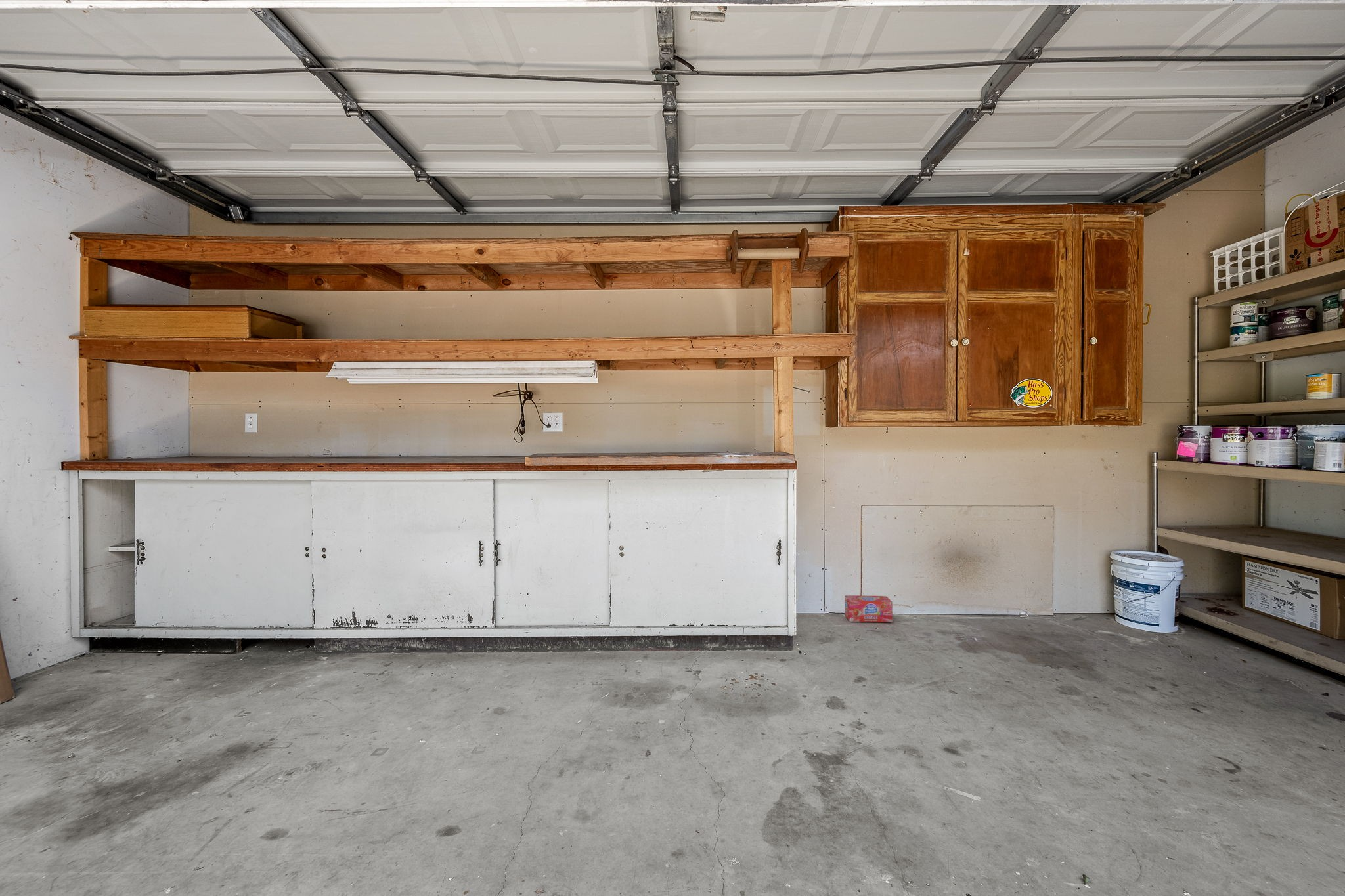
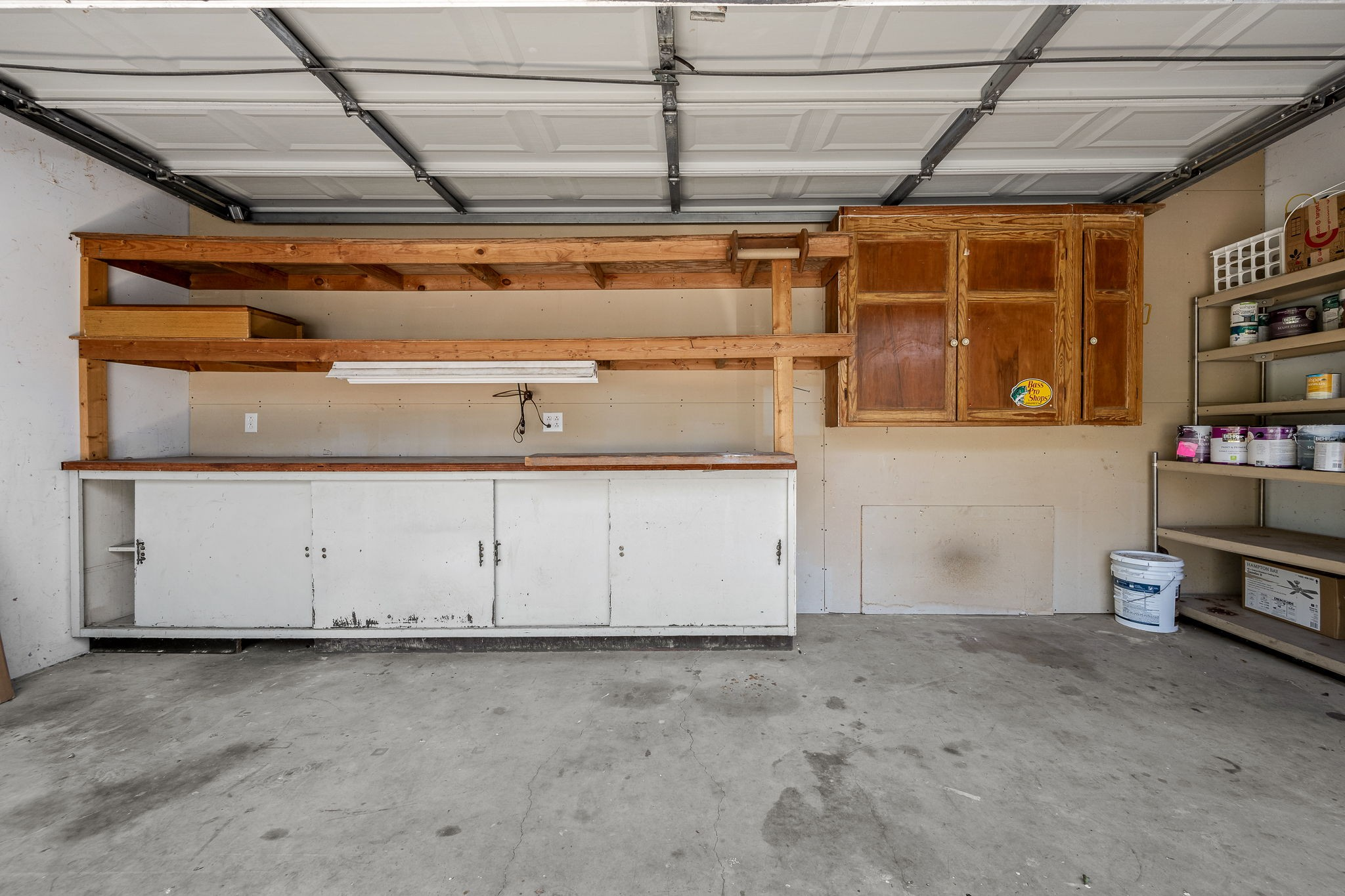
- box [844,595,893,623]
